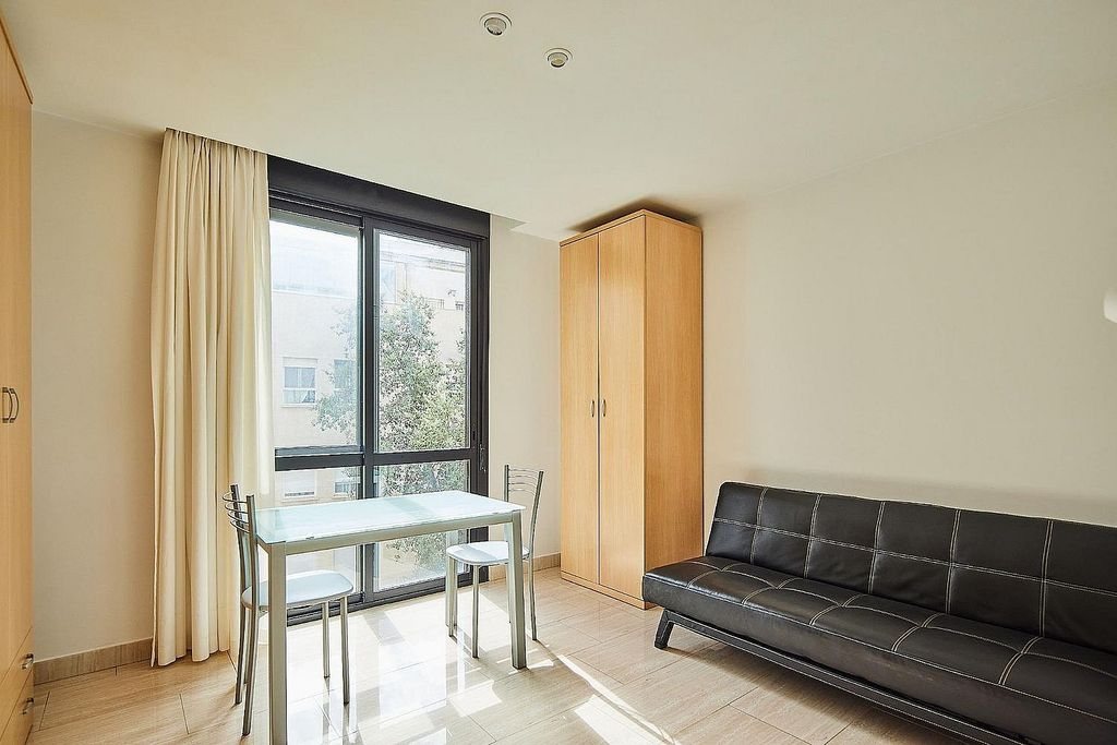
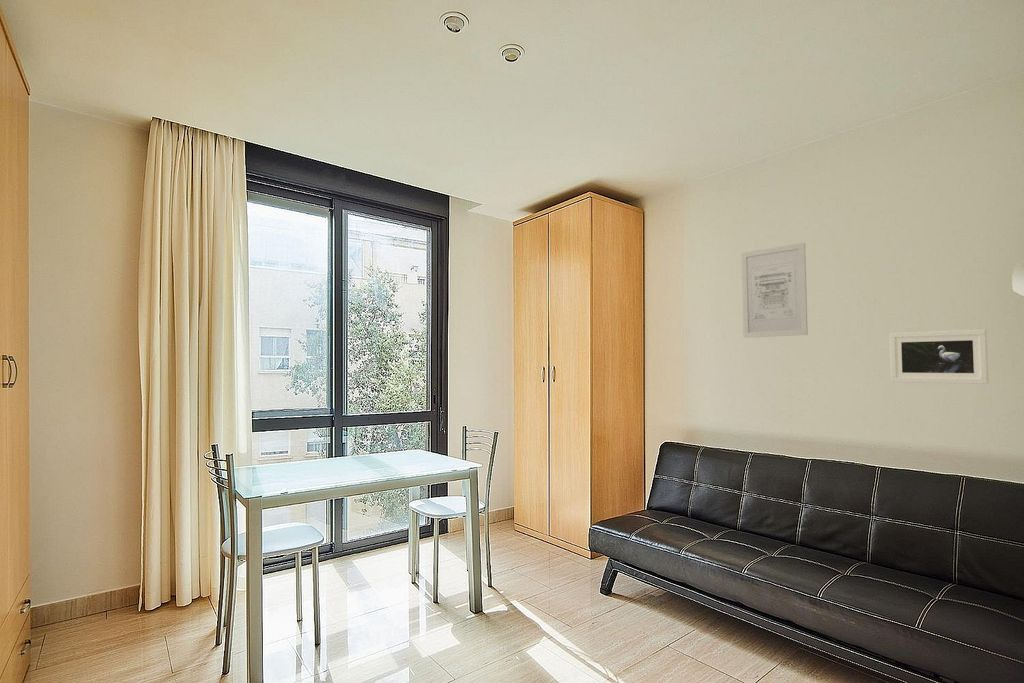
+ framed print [889,328,990,385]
+ wall art [741,242,809,339]
